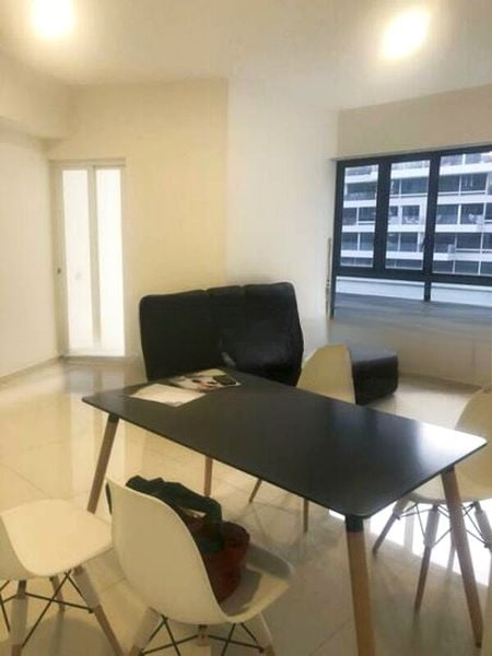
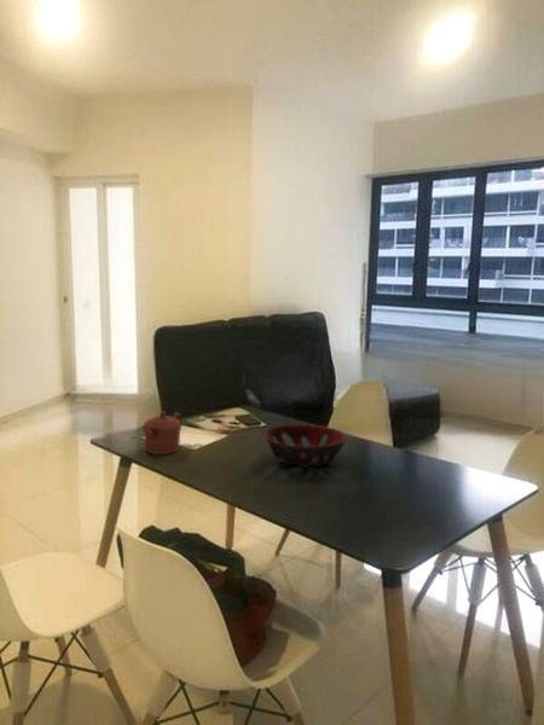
+ decorative bowl [264,423,348,469]
+ teapot [141,410,183,456]
